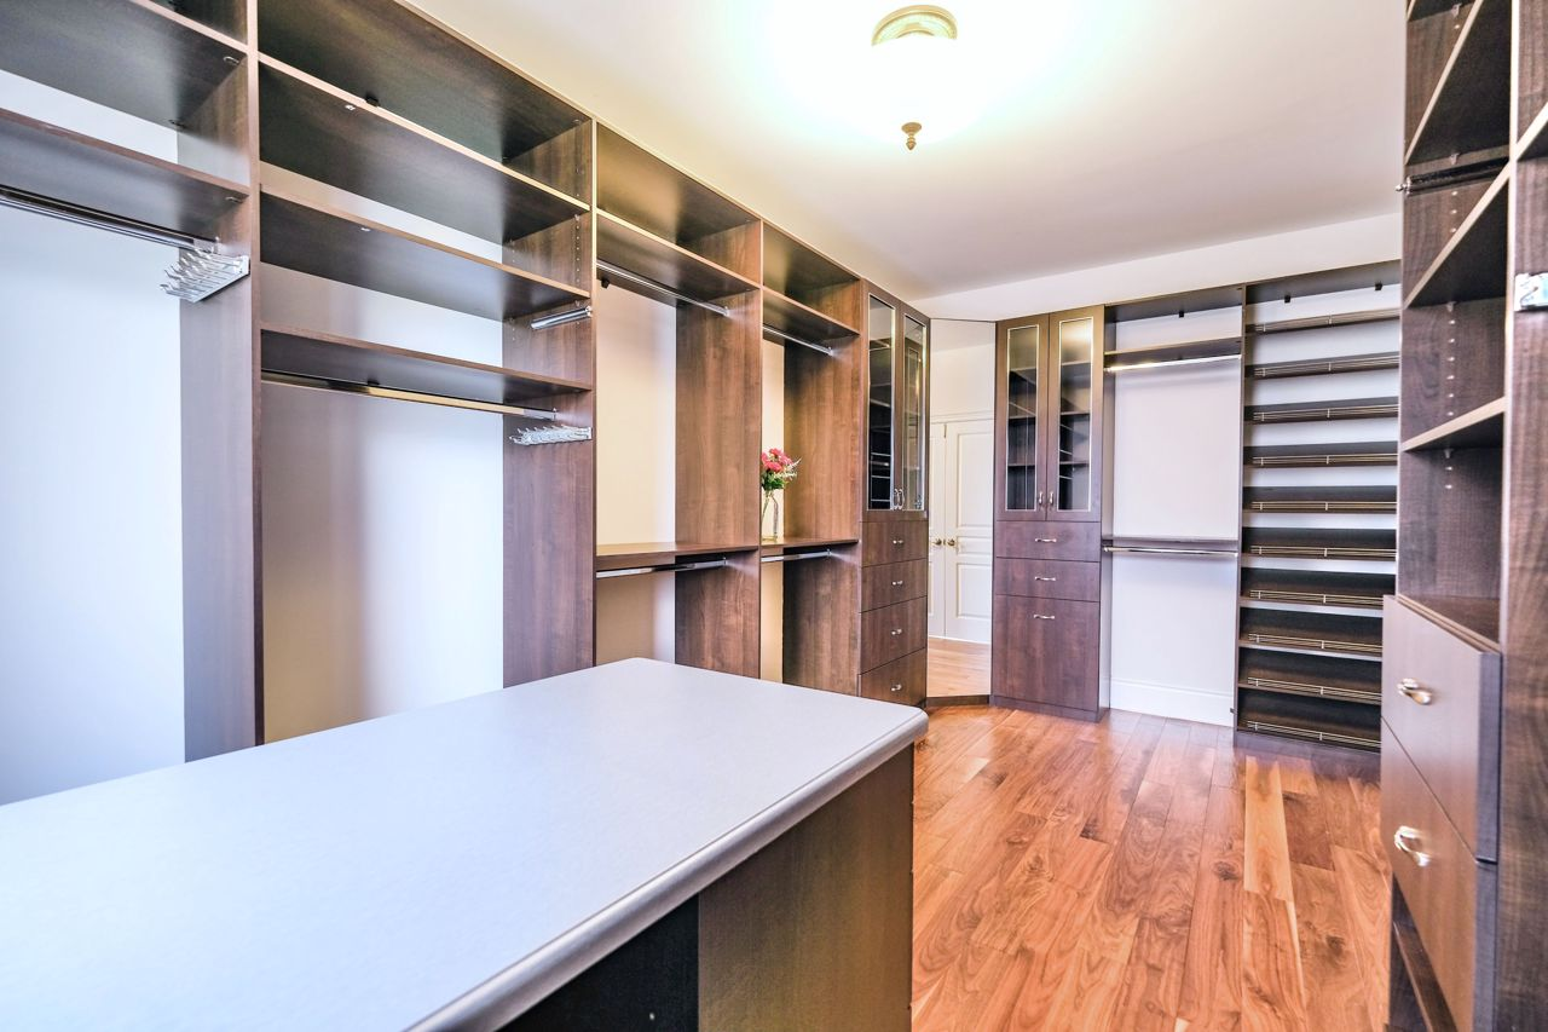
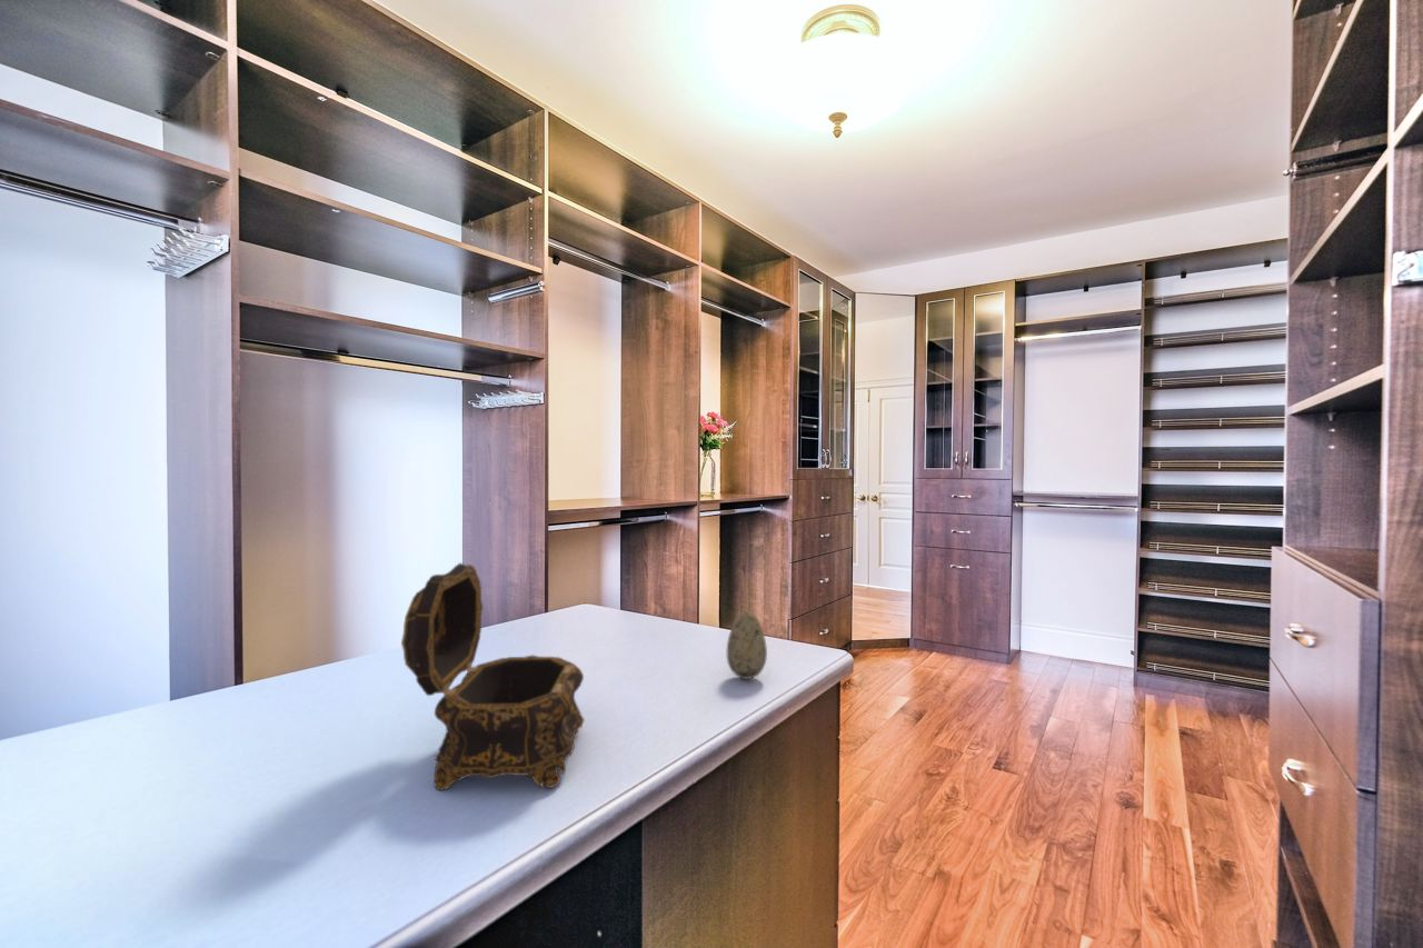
+ decorative egg [726,610,768,680]
+ jewelry box [400,562,586,791]
